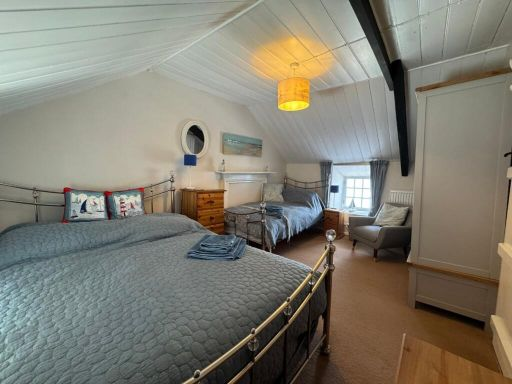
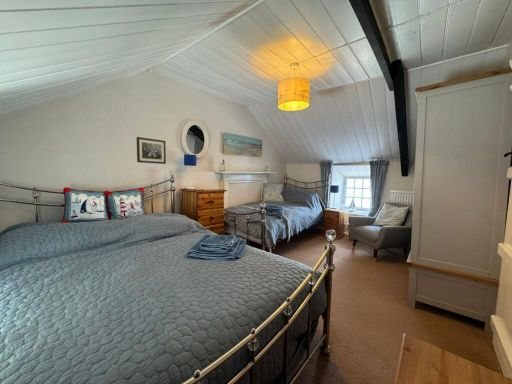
+ wall art [136,136,167,165]
